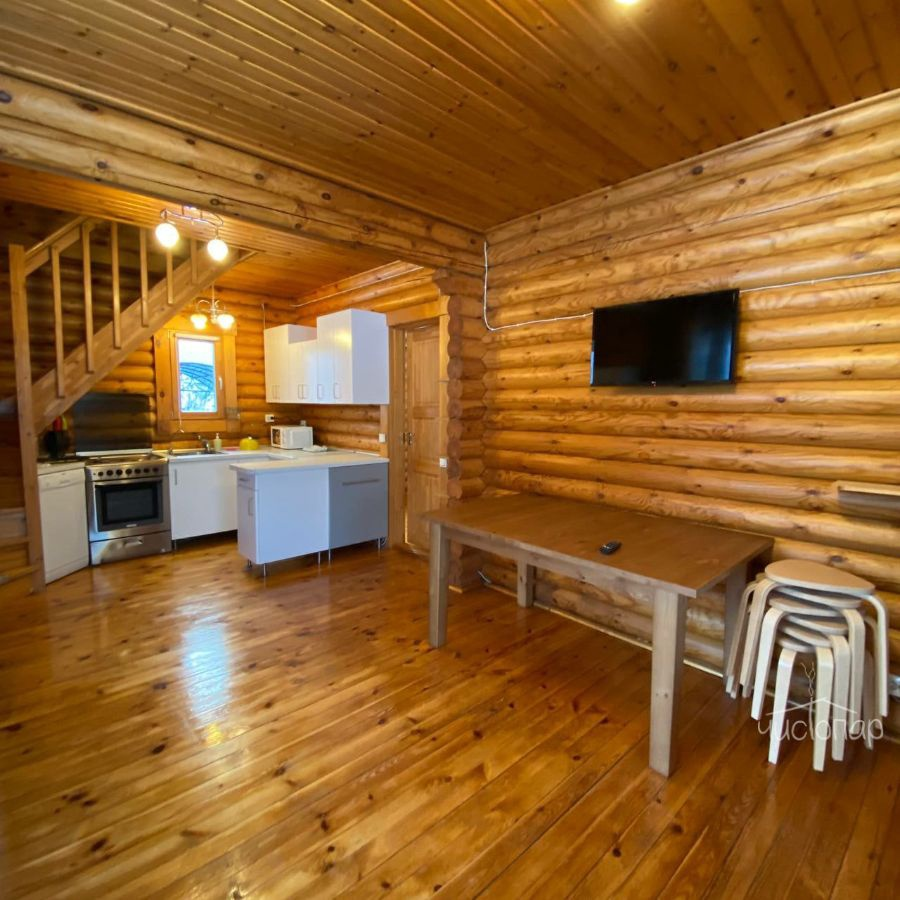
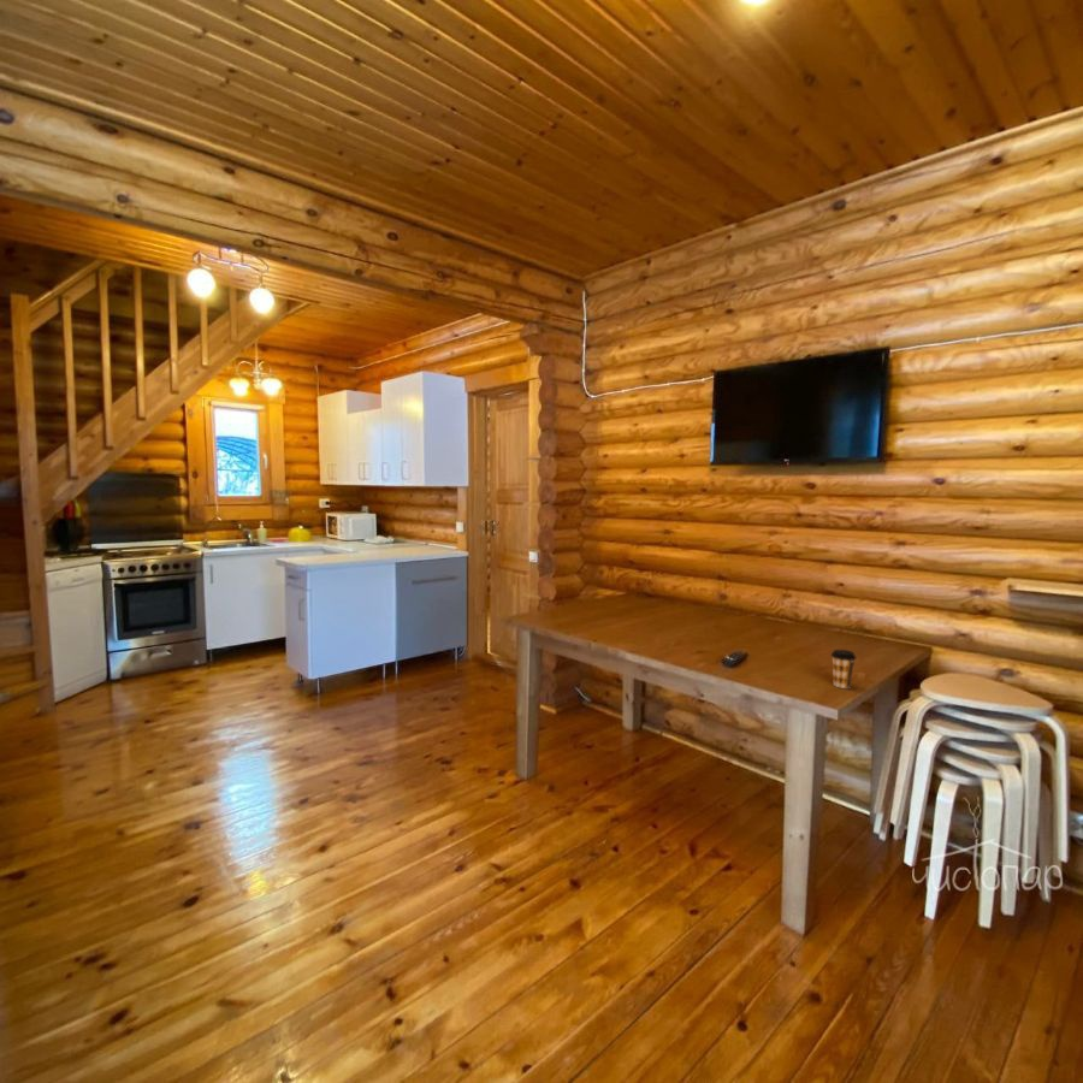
+ coffee cup [830,649,857,690]
